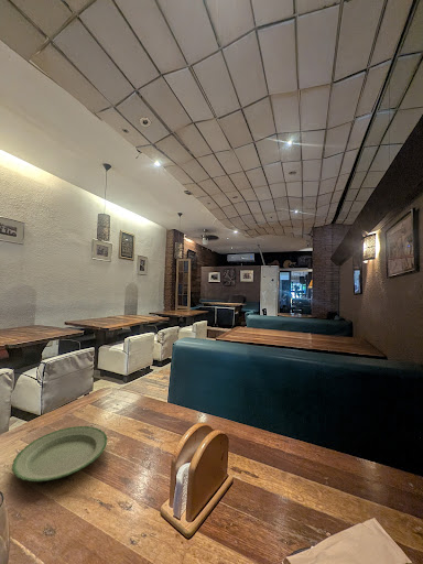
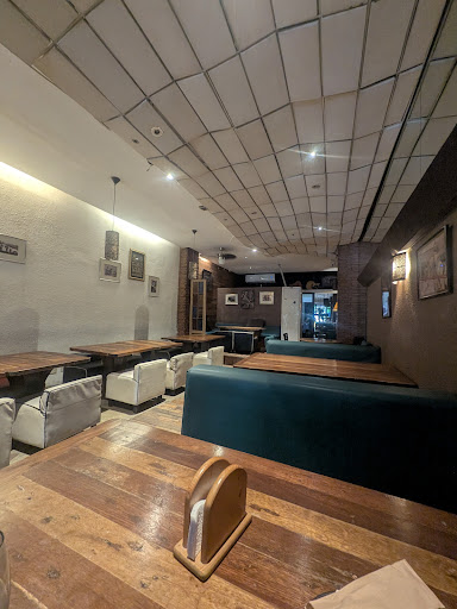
- plate [11,425,109,482]
